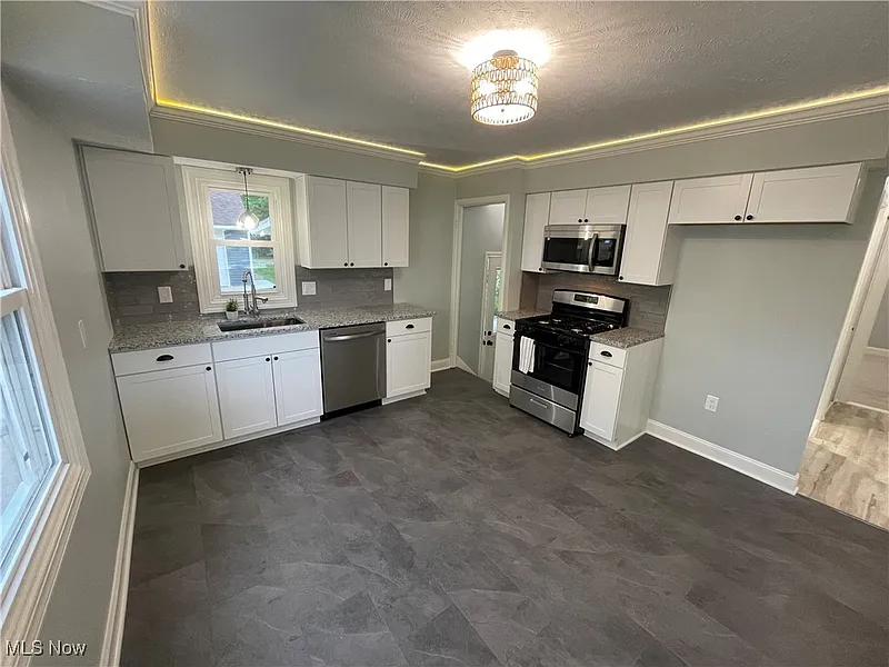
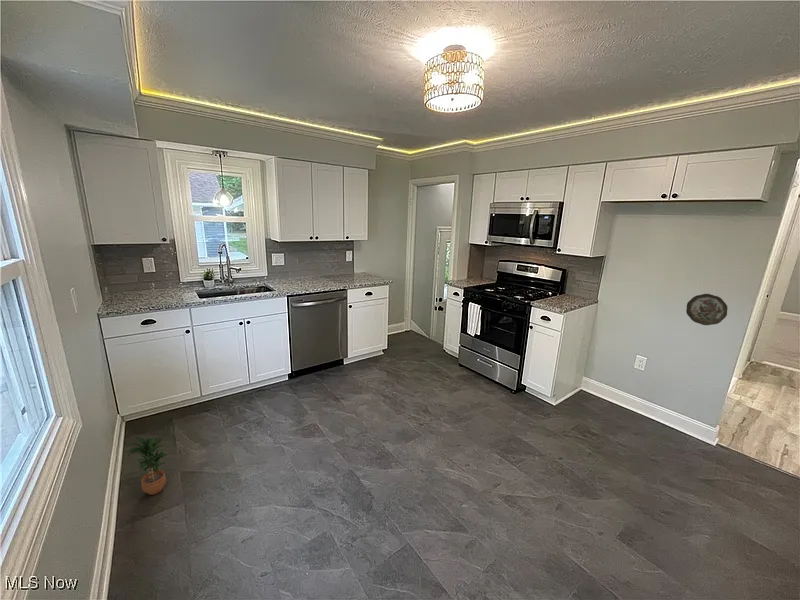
+ decorative plate [685,293,728,326]
+ potted plant [125,435,168,496]
